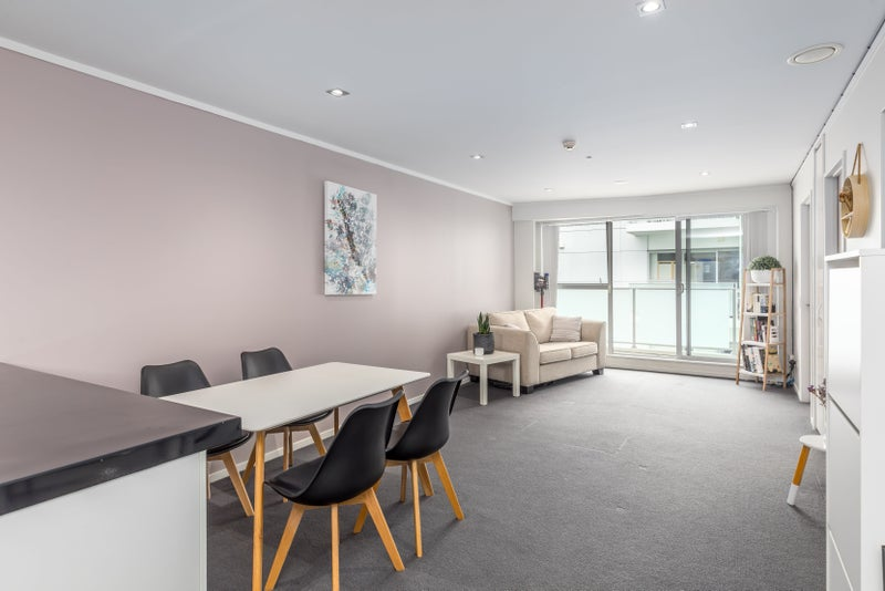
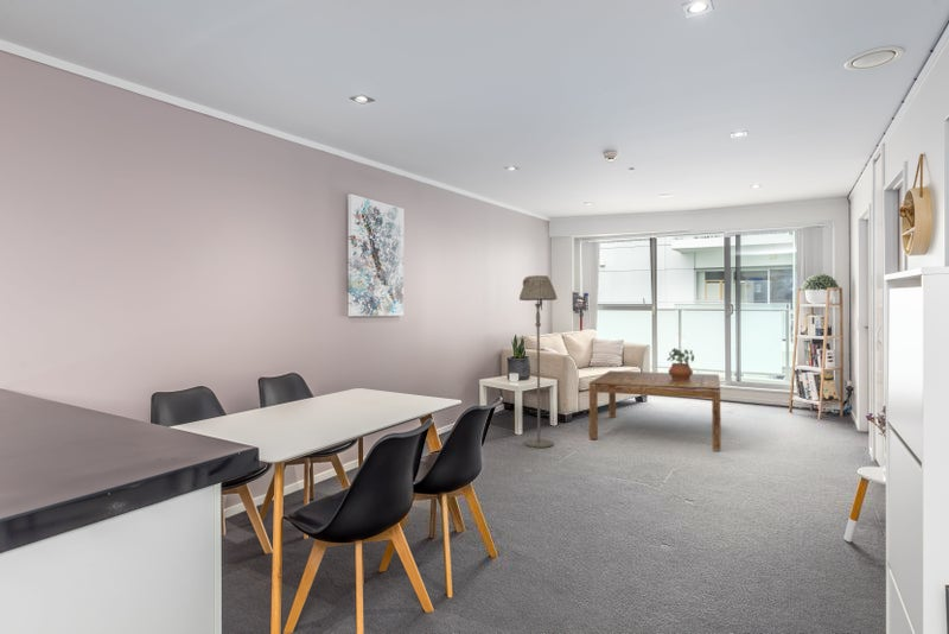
+ coffee table [588,369,722,451]
+ floor lamp [518,274,559,449]
+ potted plant [665,347,695,381]
